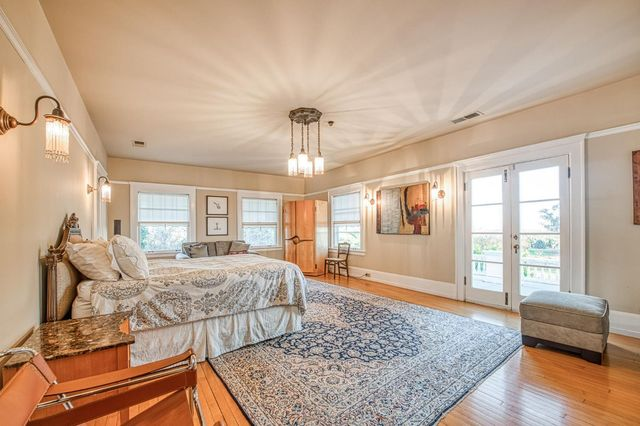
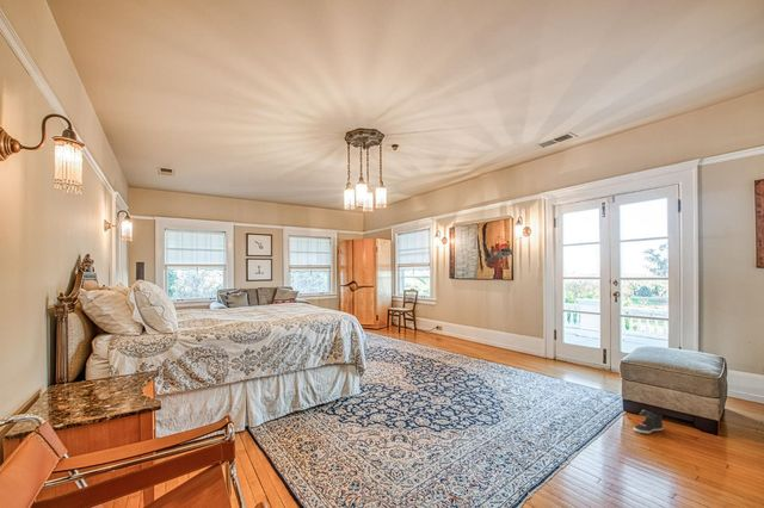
+ sneaker [633,410,664,434]
